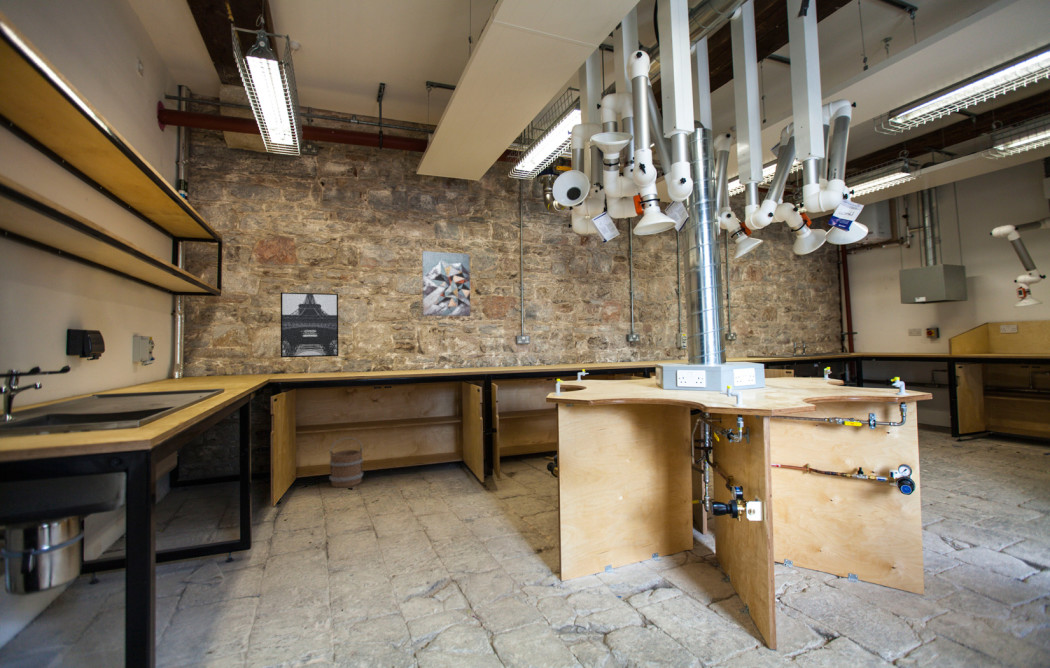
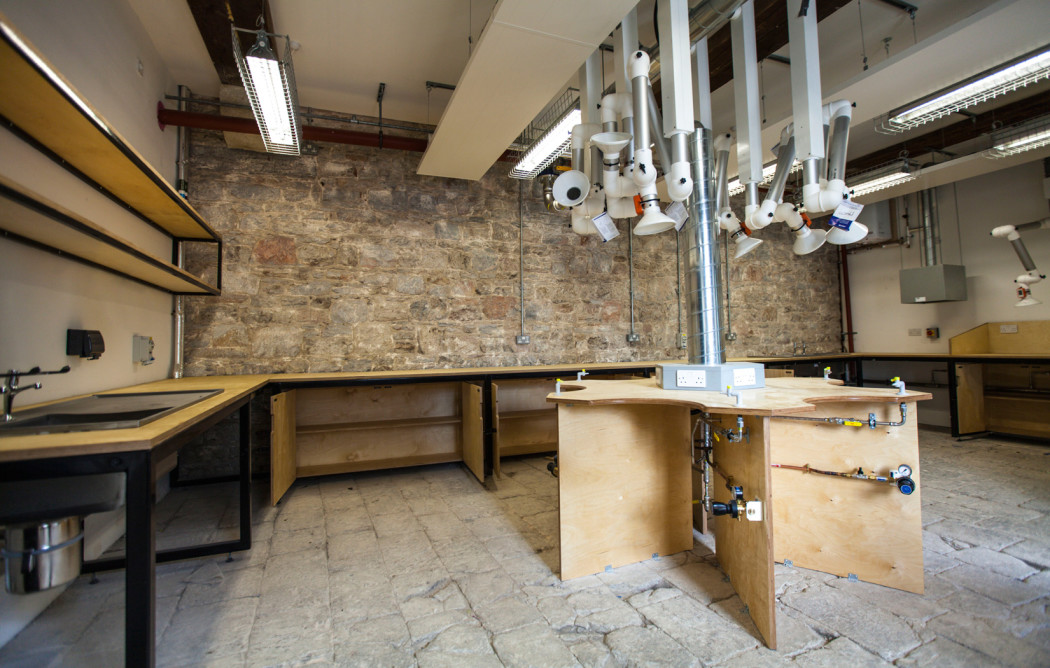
- wall art [280,291,339,358]
- wall art [421,250,471,317]
- bucket [328,437,364,488]
